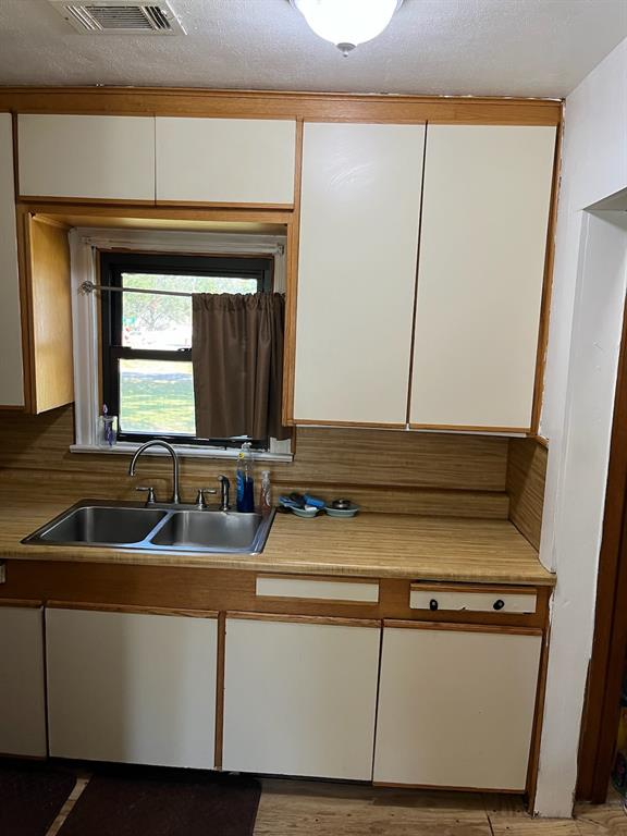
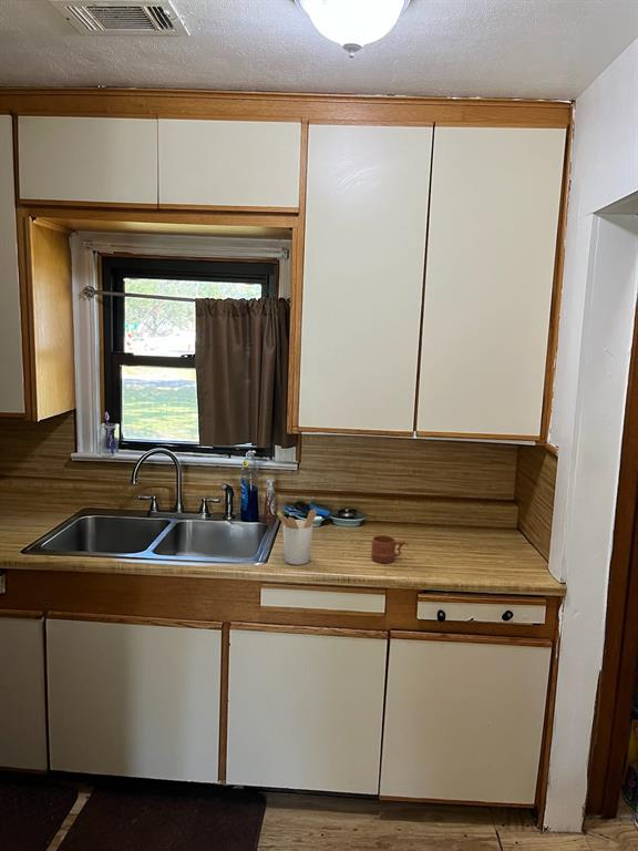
+ utensil holder [276,509,318,565]
+ mug [370,535,409,564]
